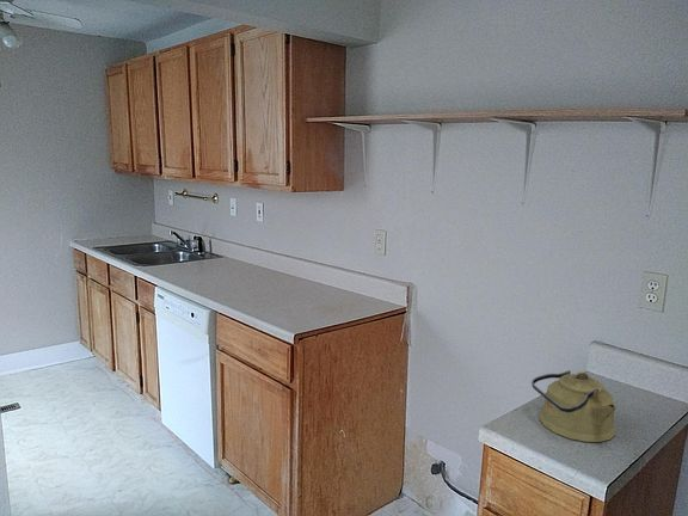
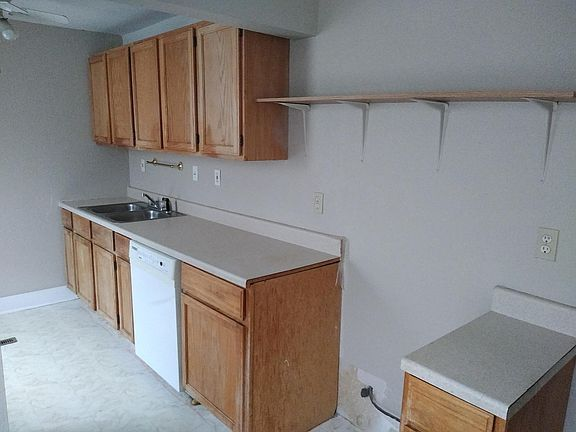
- kettle [530,369,618,443]
